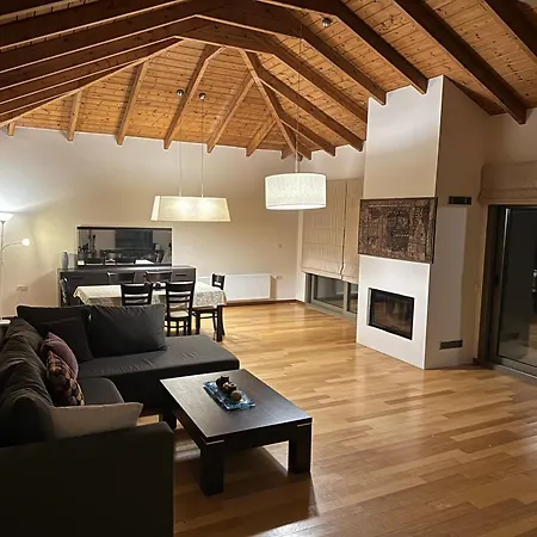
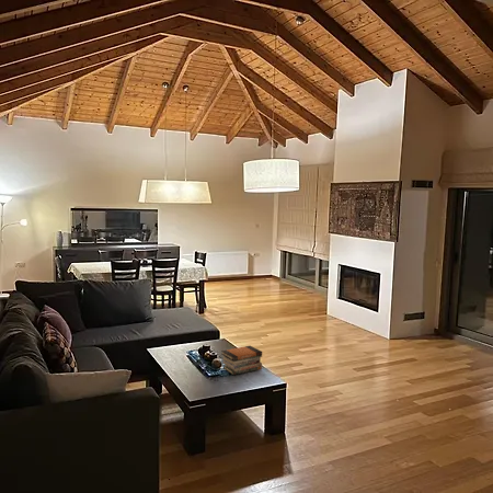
+ book stack [220,345,263,376]
